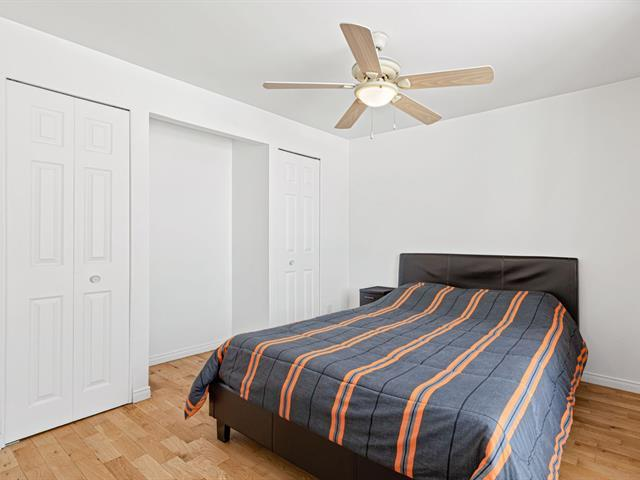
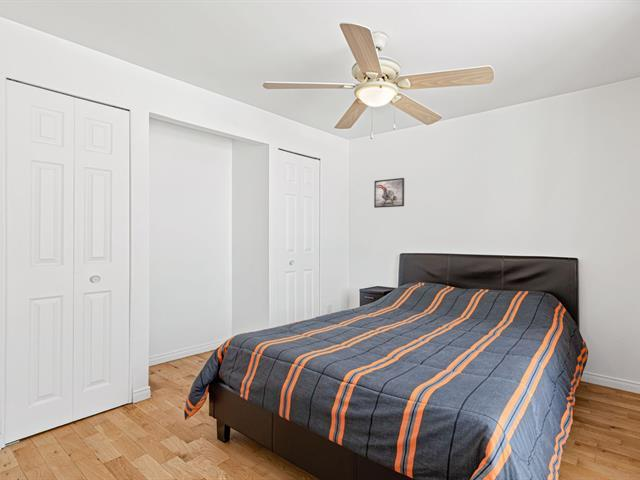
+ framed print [373,177,405,209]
